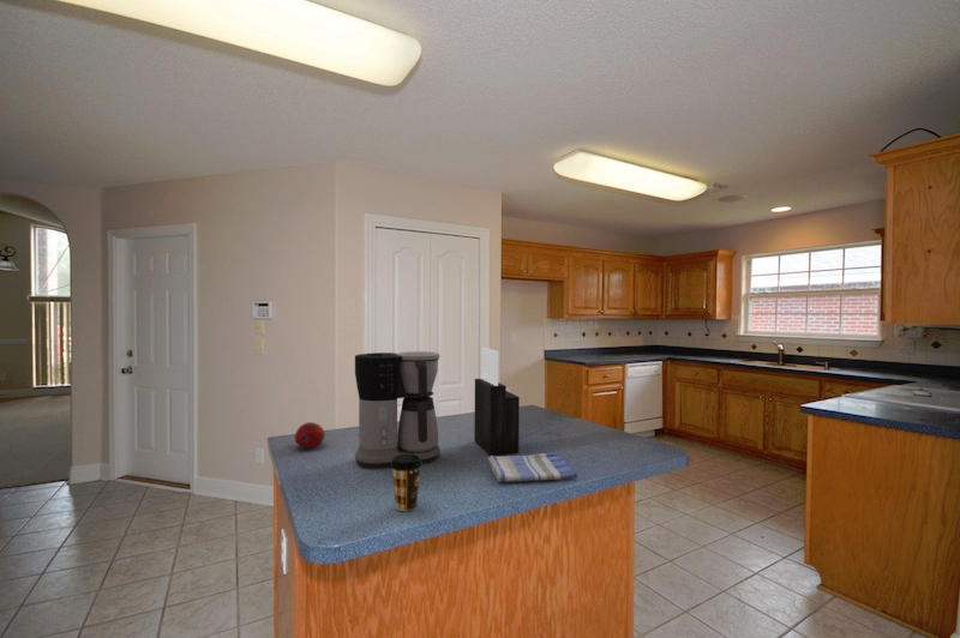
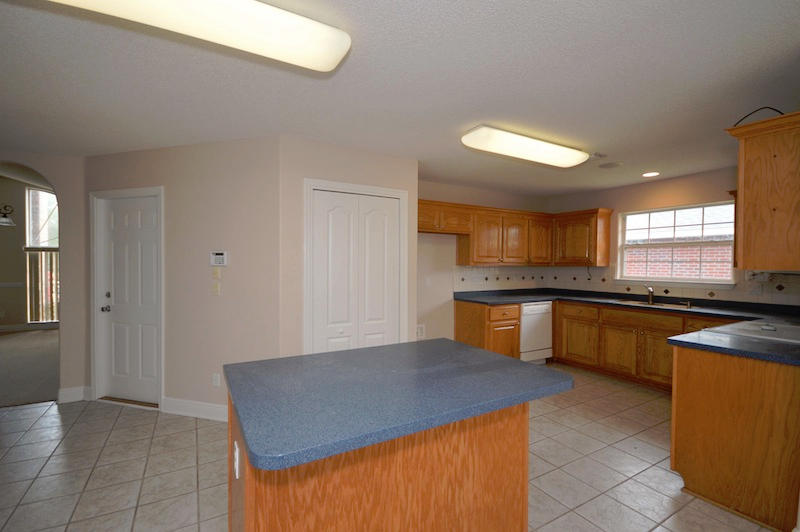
- knife block [473,347,521,457]
- dish towel [486,452,578,483]
- coffee cup [389,453,422,512]
- fruit [294,421,326,449]
- coffee maker [354,350,442,469]
